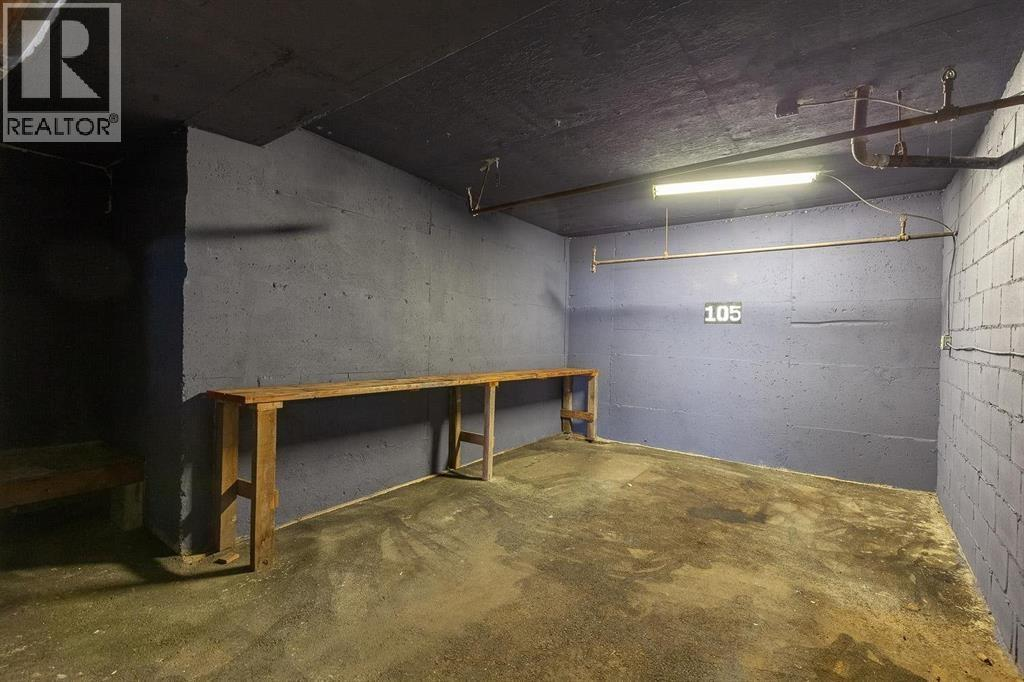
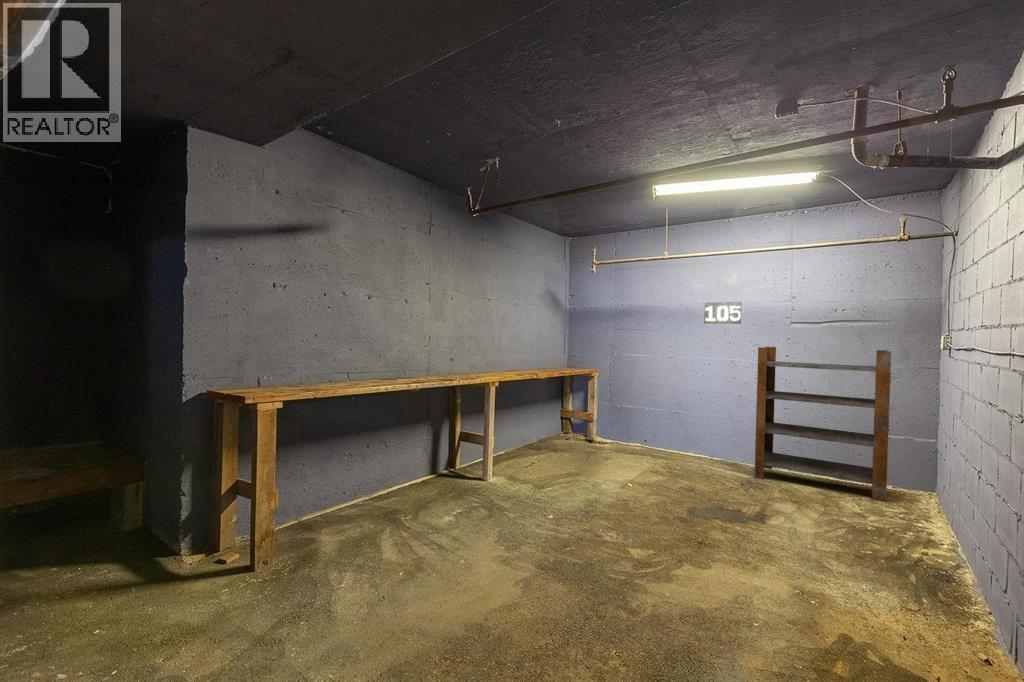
+ shelving unit [753,346,892,503]
